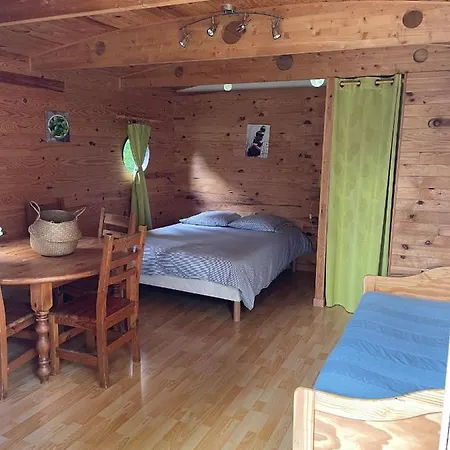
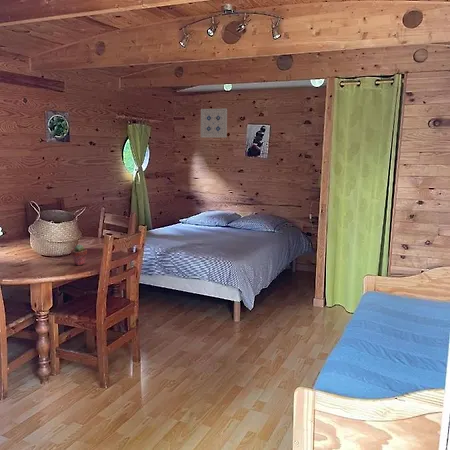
+ potted succulent [70,244,88,266]
+ wall art [200,107,228,139]
